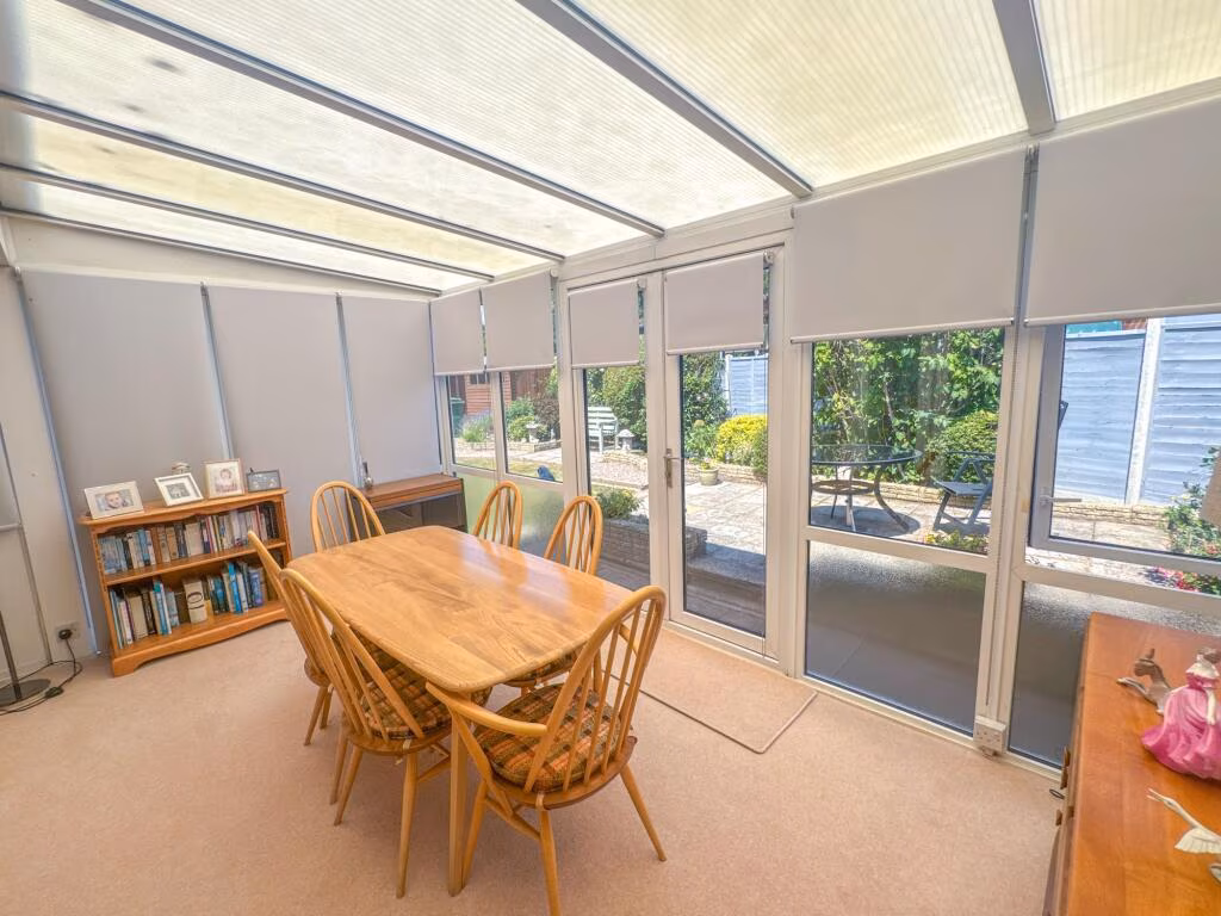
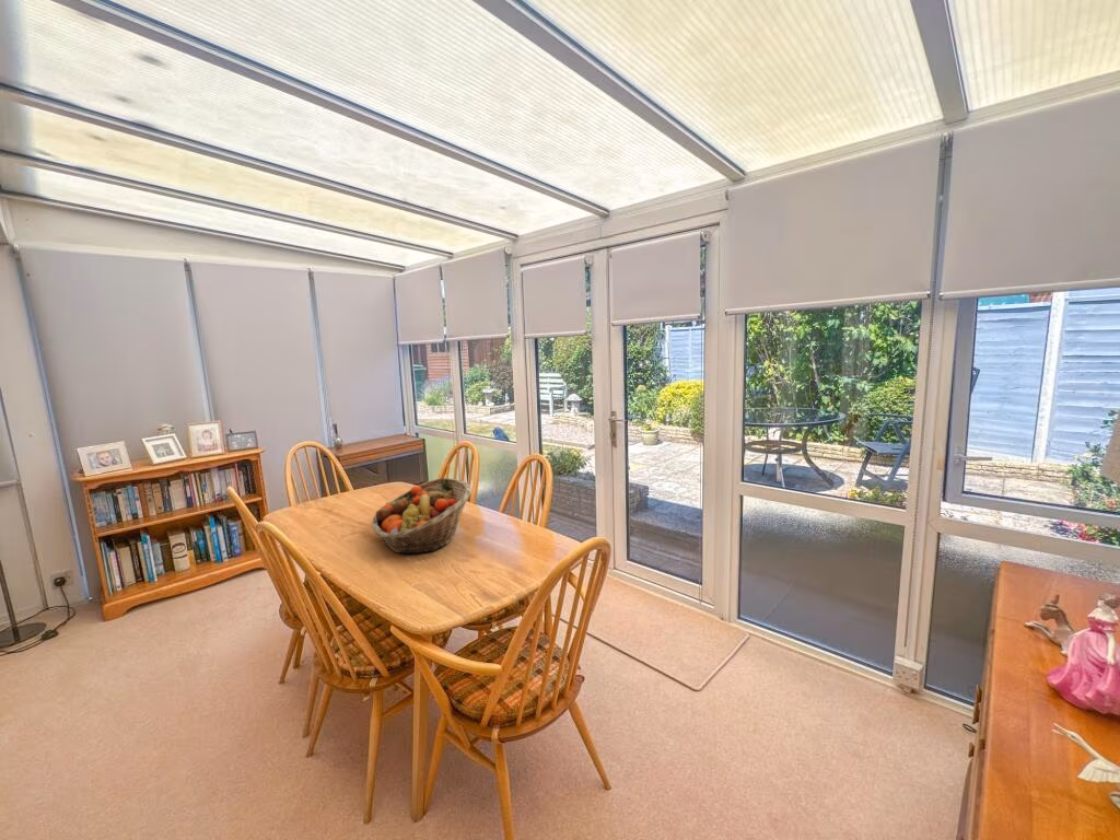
+ fruit basket [371,477,472,555]
